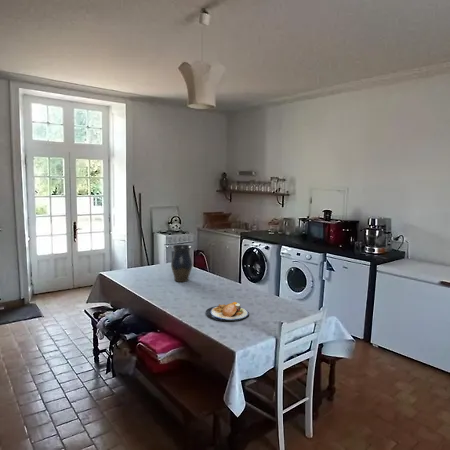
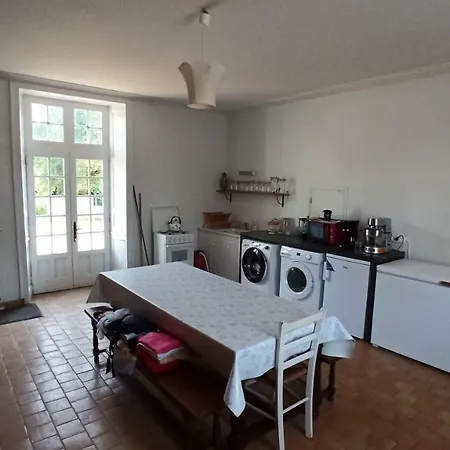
- plate [205,301,250,322]
- vase [170,244,193,283]
